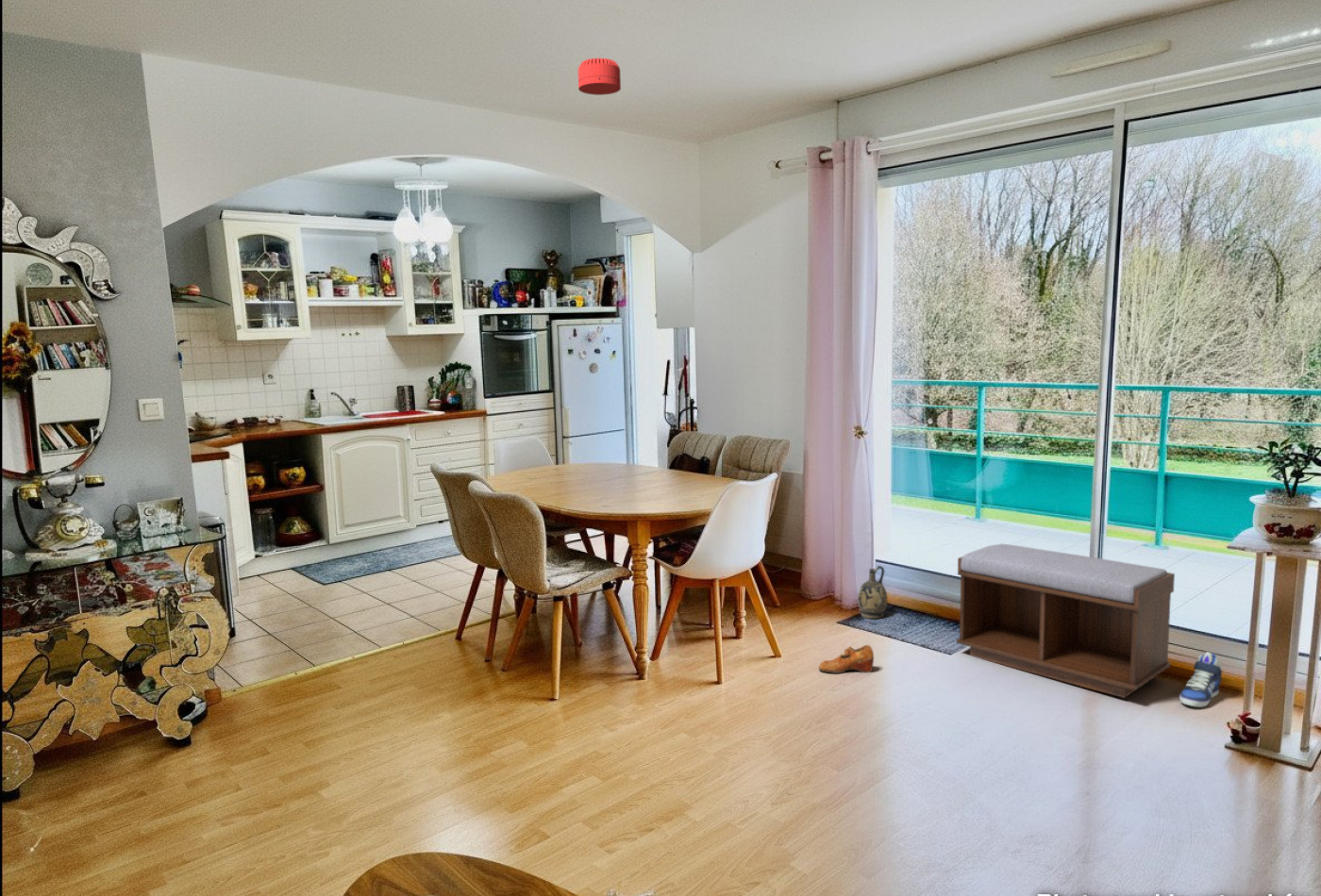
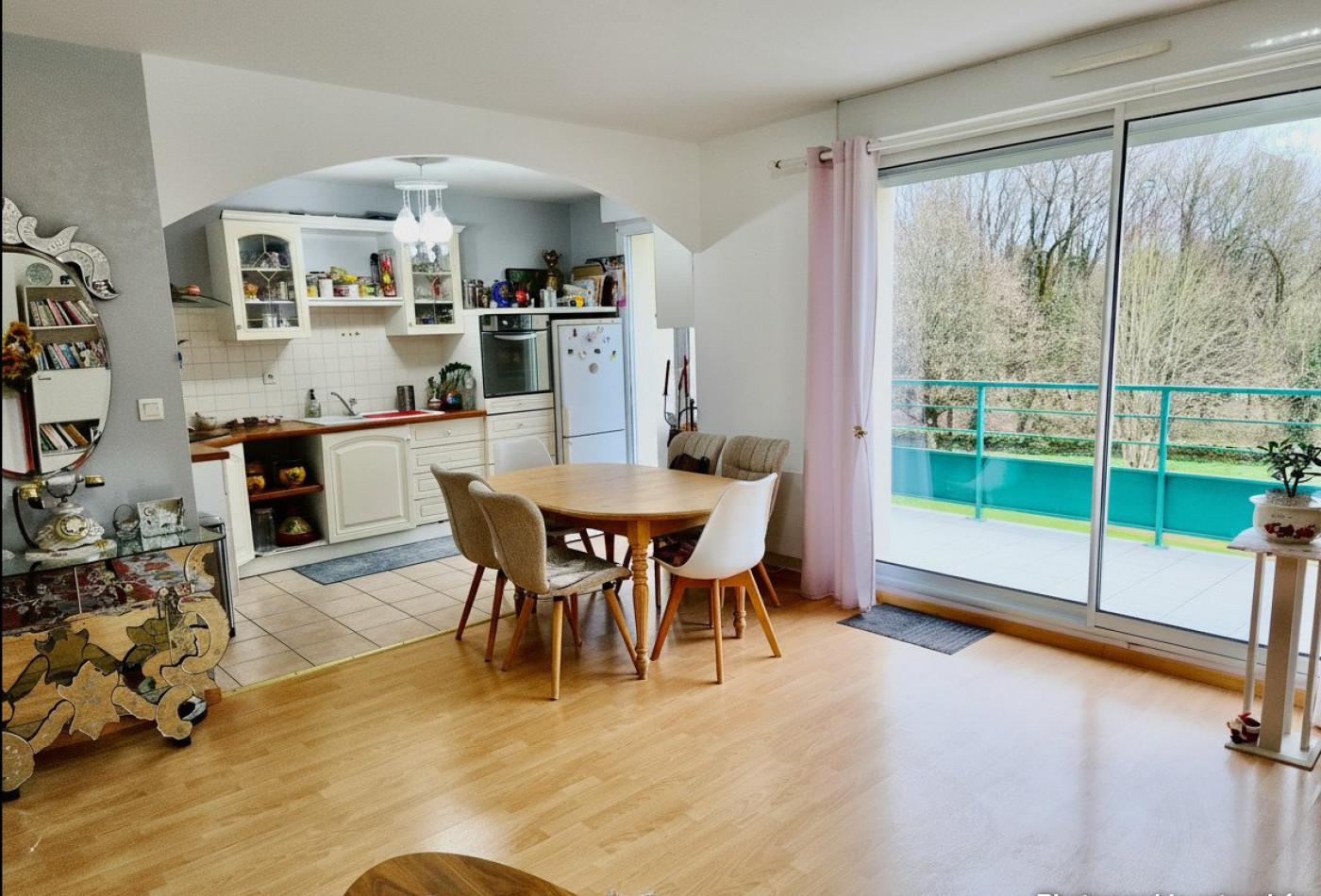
- ceramic jug [857,565,888,620]
- shoe [818,643,875,674]
- sneaker [1179,651,1223,708]
- bench [956,543,1176,699]
- smoke detector [577,58,622,96]
